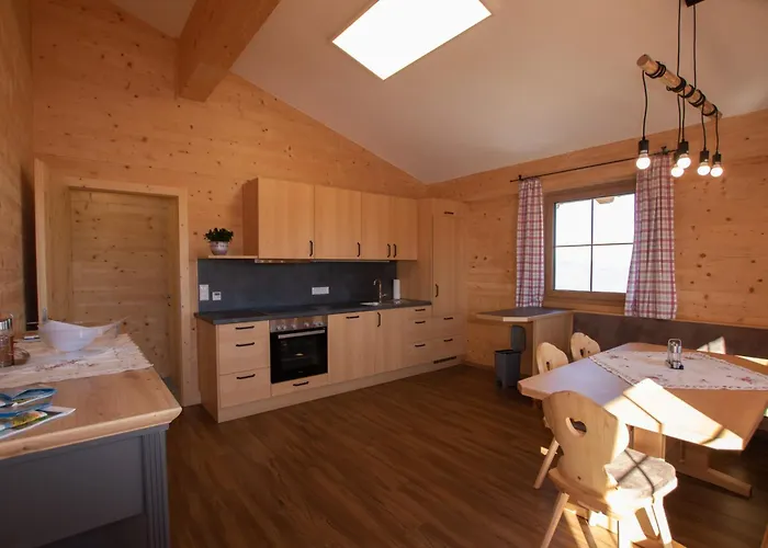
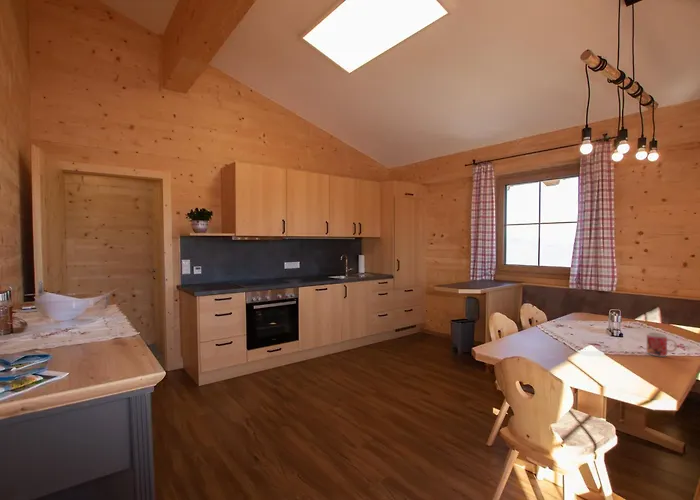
+ mug [646,331,678,358]
